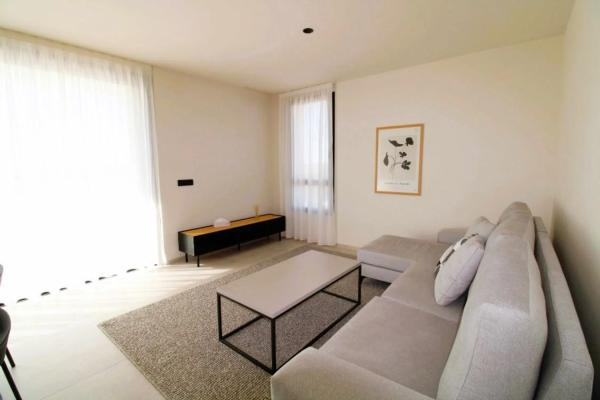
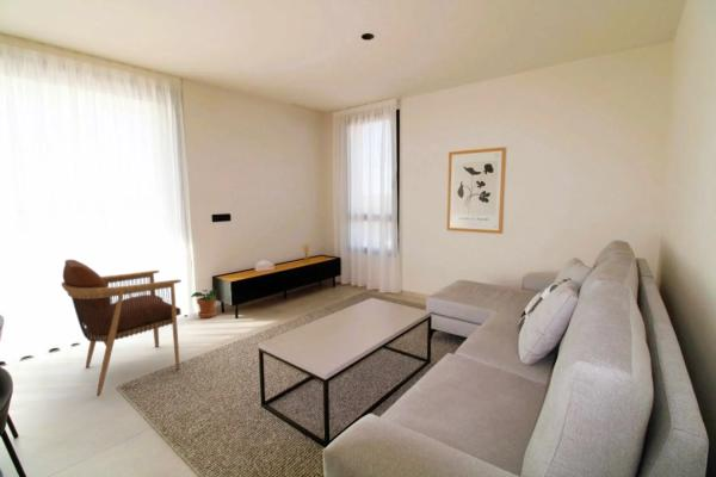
+ potted plant [190,289,218,320]
+ armchair [60,259,183,397]
